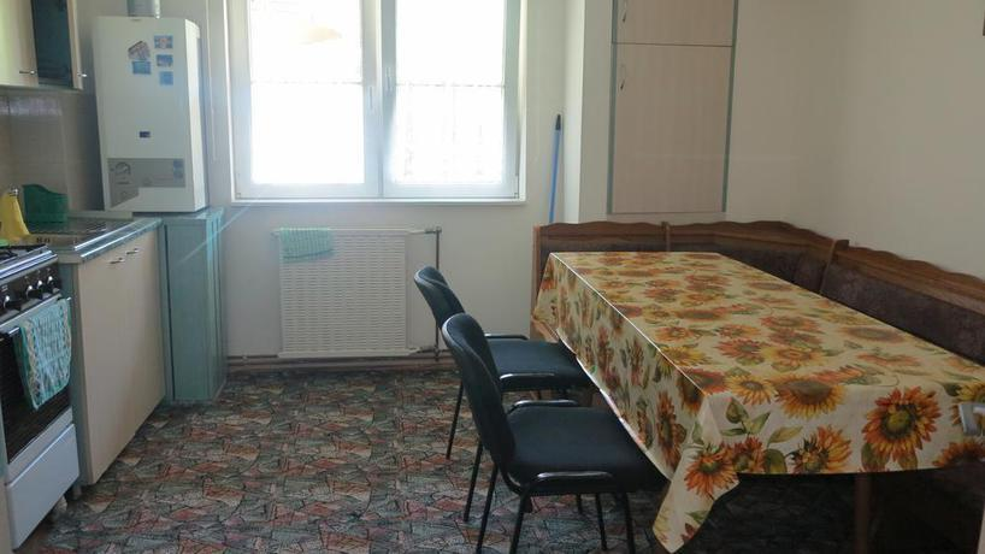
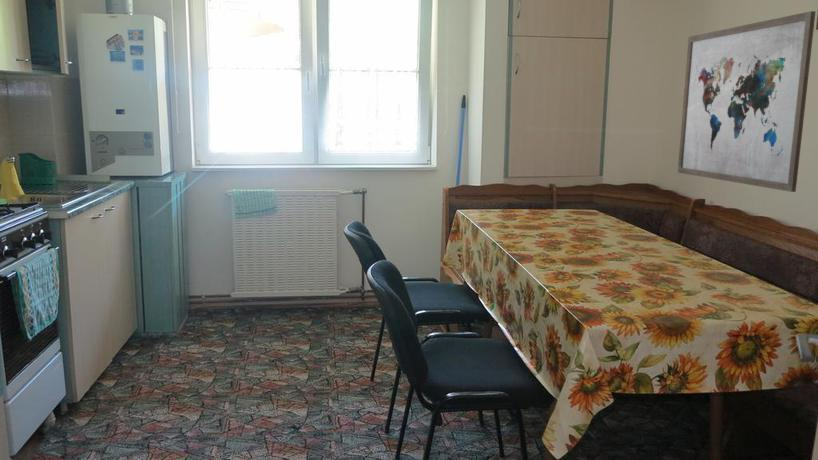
+ wall art [677,10,817,193]
